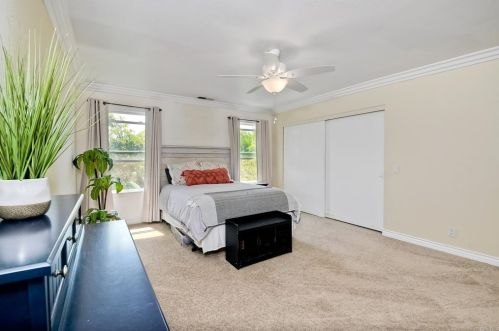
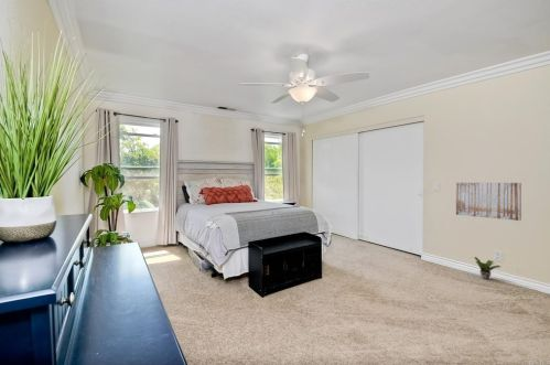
+ wall art [455,182,522,222]
+ potted plant [473,256,502,280]
